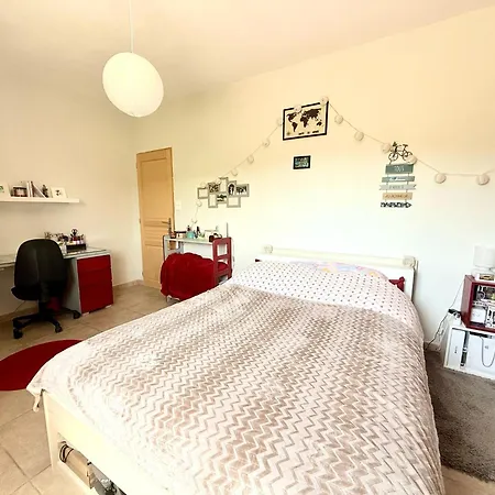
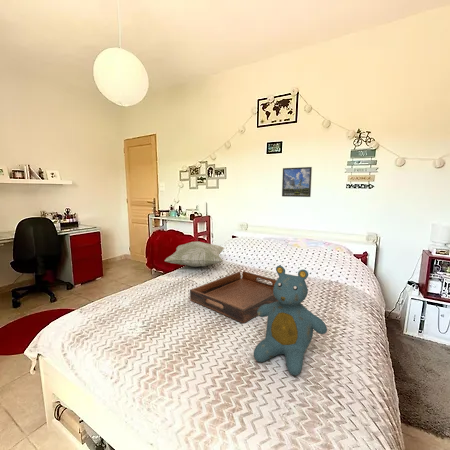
+ decorative pillow [164,241,226,268]
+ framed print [281,166,313,198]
+ serving tray [189,270,278,324]
+ teddy bear [253,265,328,376]
